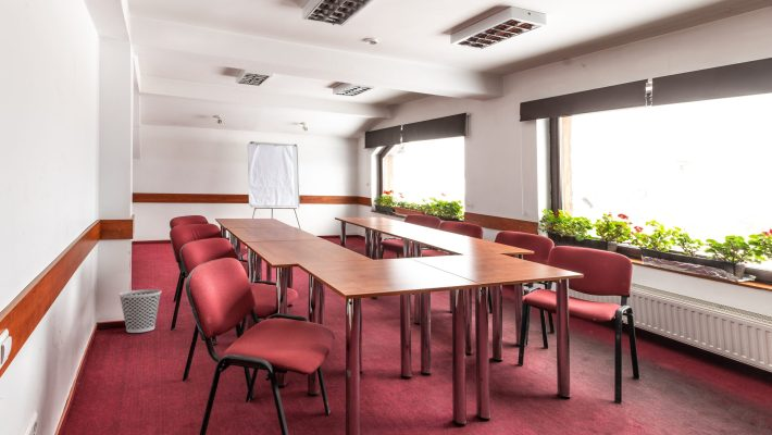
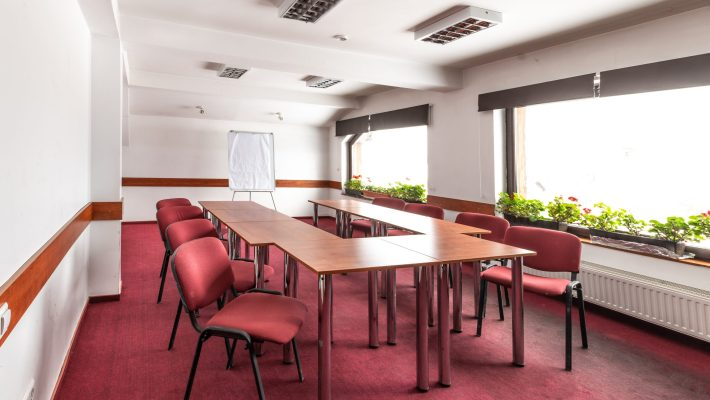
- wastebasket [117,288,163,334]
